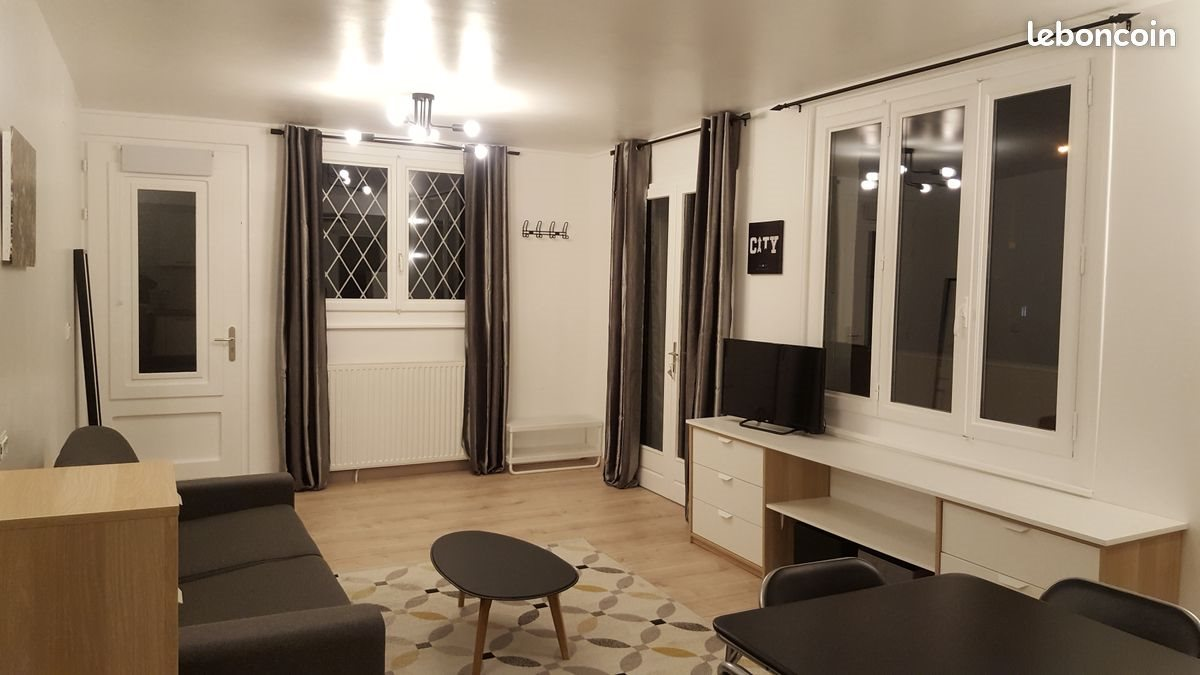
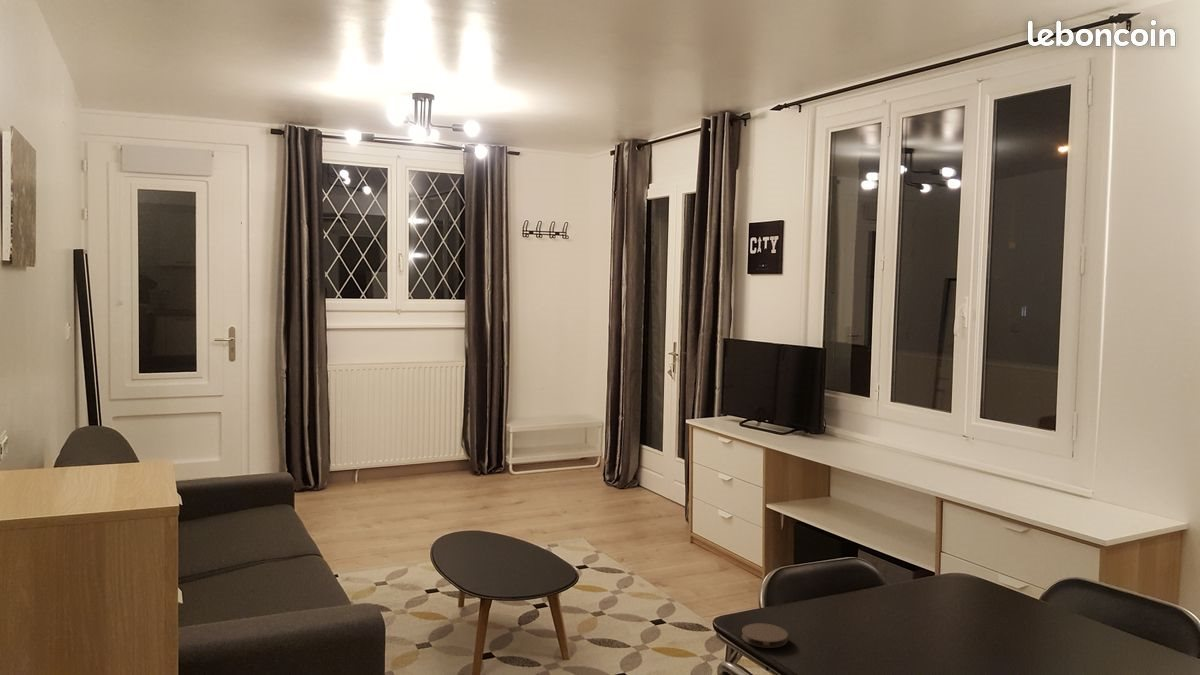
+ coaster [741,622,789,649]
